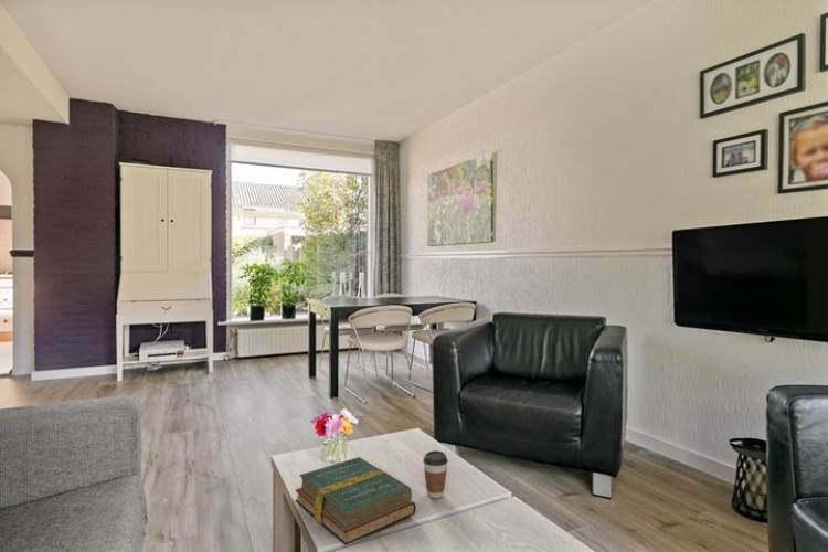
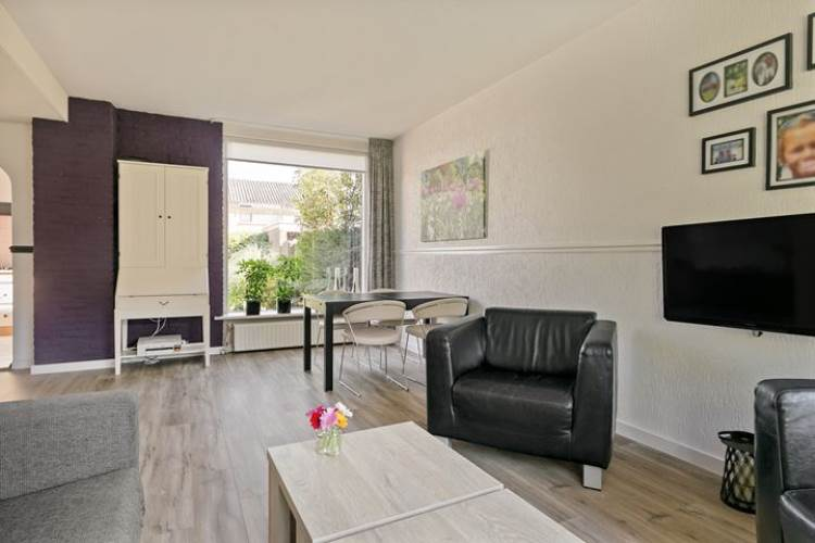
- hardback book [295,456,417,546]
- coffee cup [422,449,449,499]
